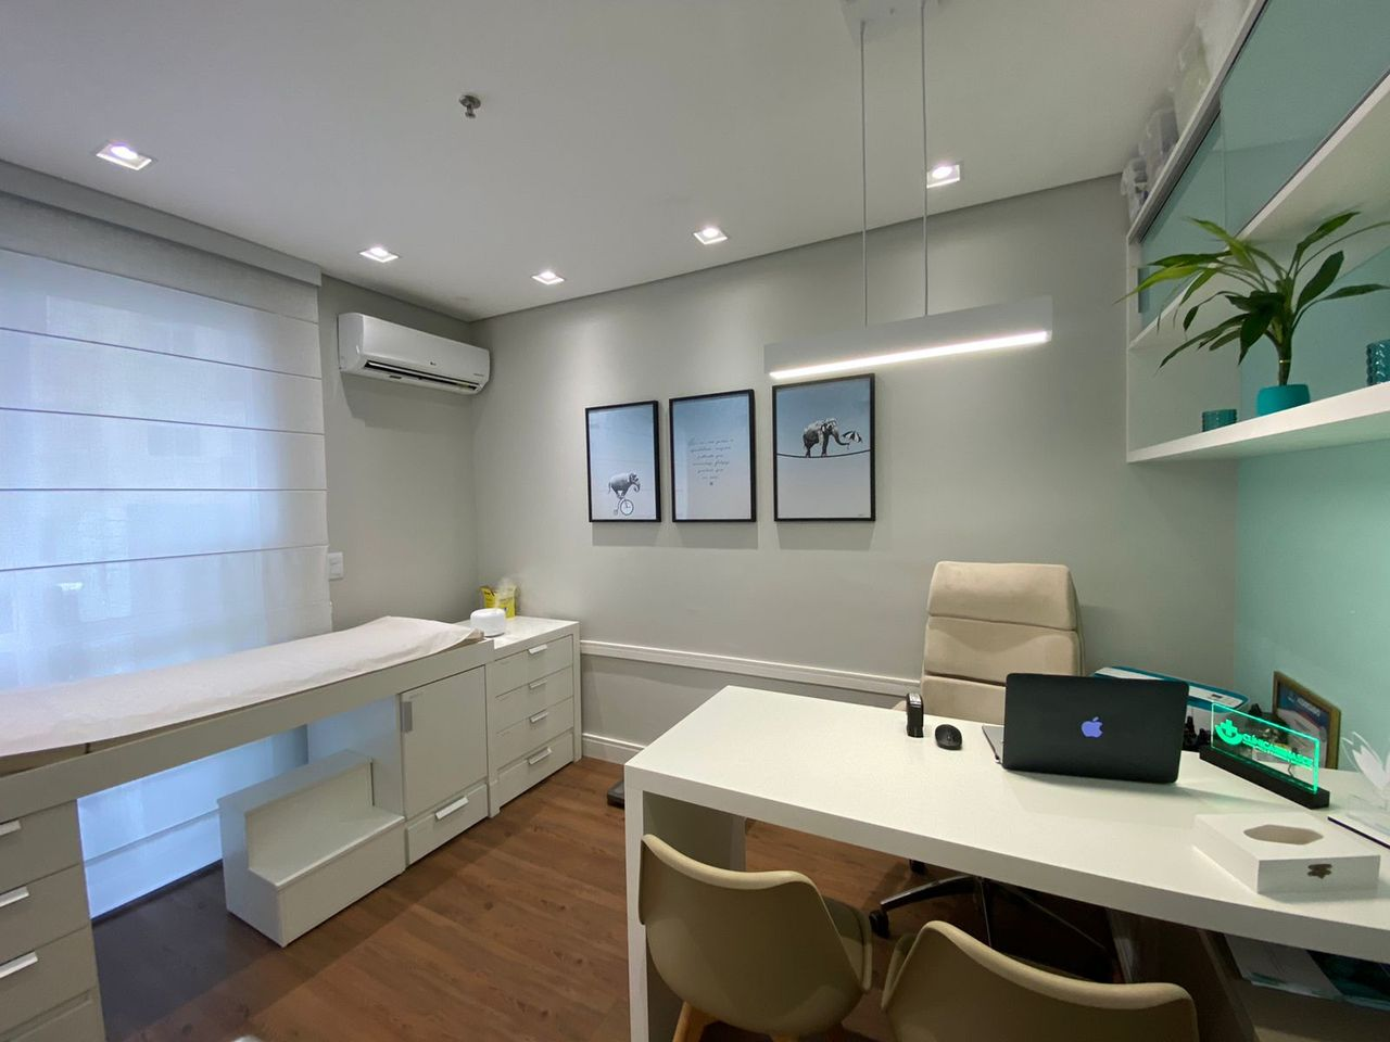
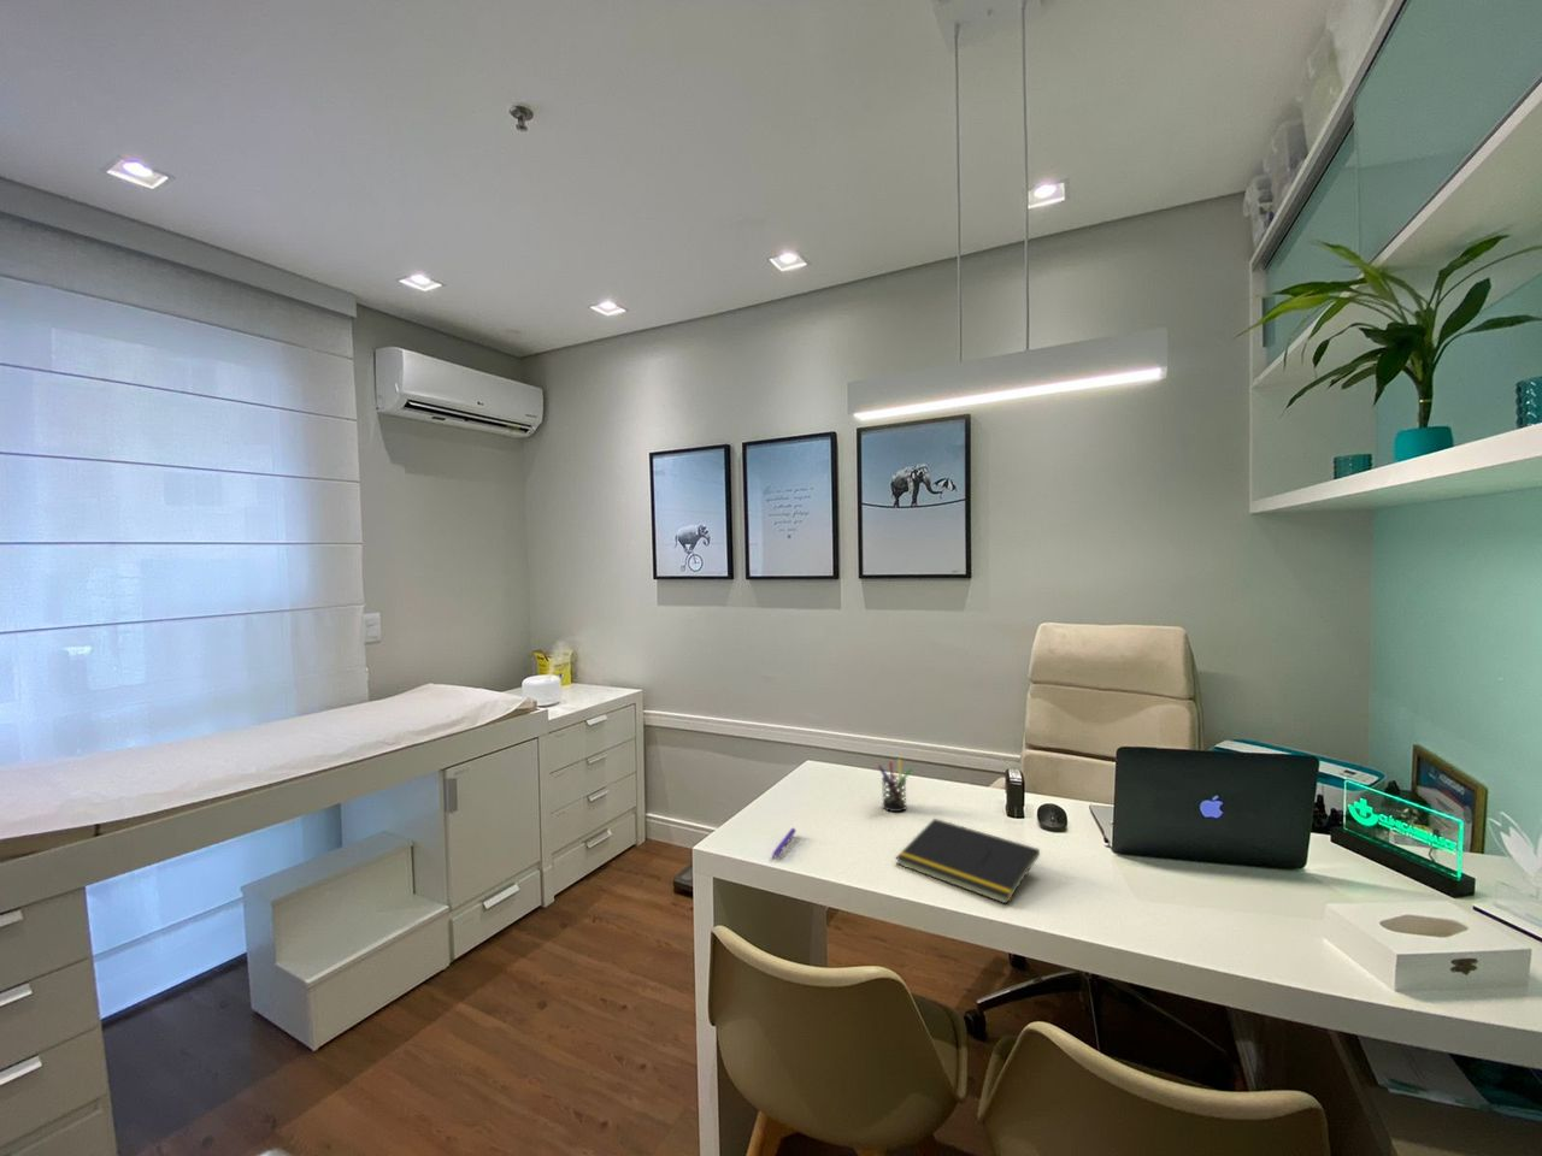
+ pen [771,827,796,858]
+ notepad [894,817,1041,906]
+ pen holder [875,758,913,812]
